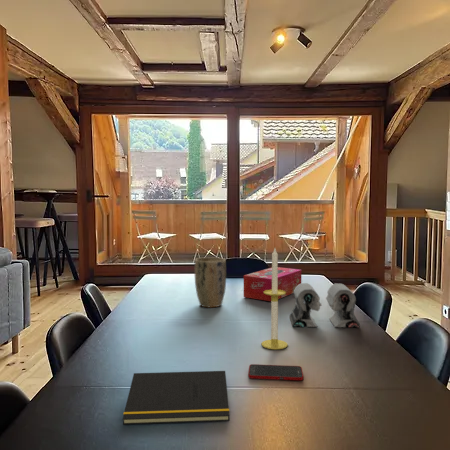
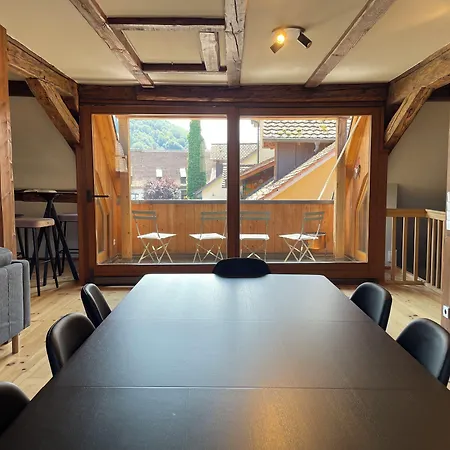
- notepad [122,370,231,425]
- jet engine intake [289,282,361,328]
- candle [260,248,289,350]
- plant pot [193,256,227,308]
- tissue box [243,266,302,302]
- cell phone [247,363,304,381]
